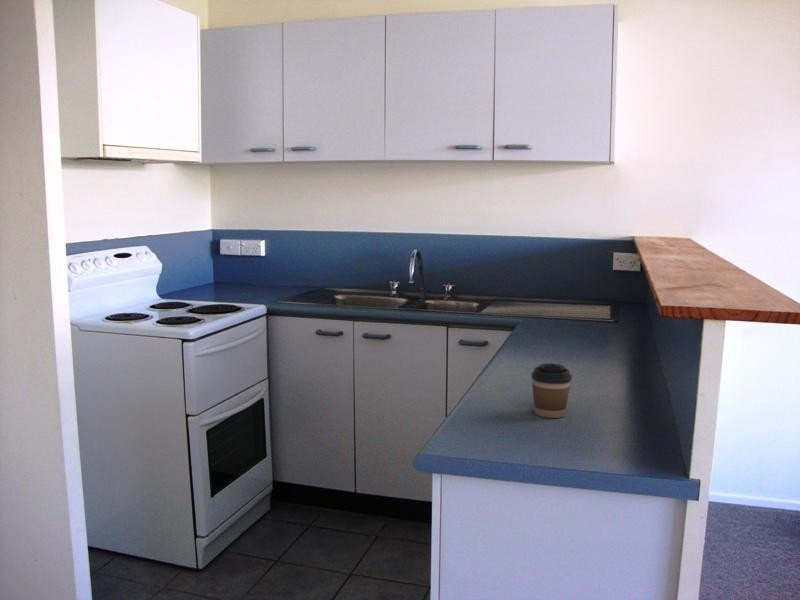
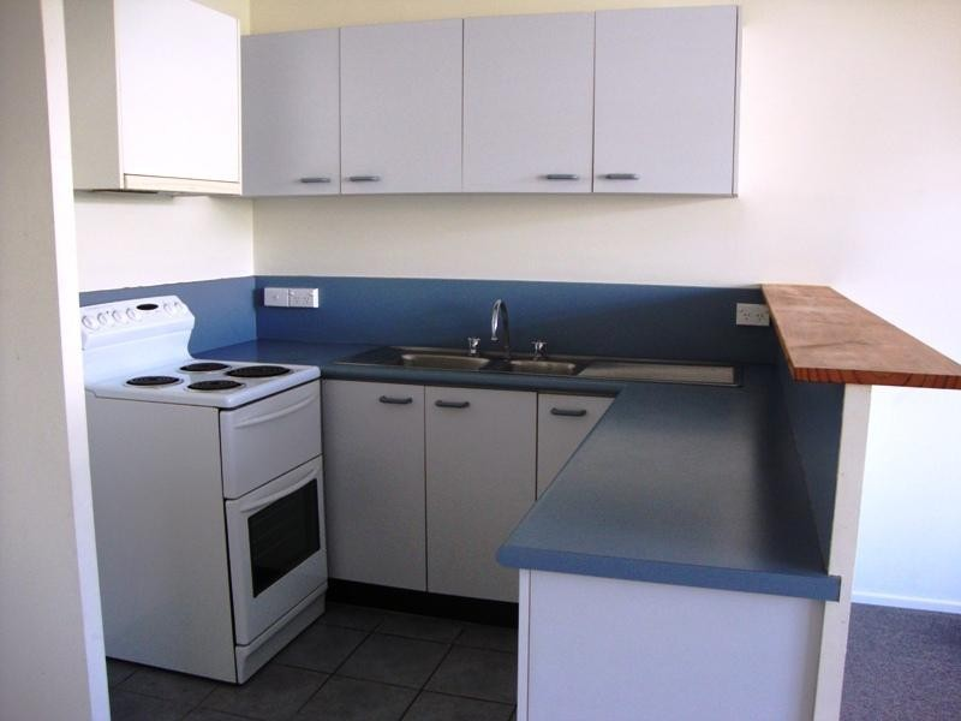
- coffee cup [530,362,573,419]
